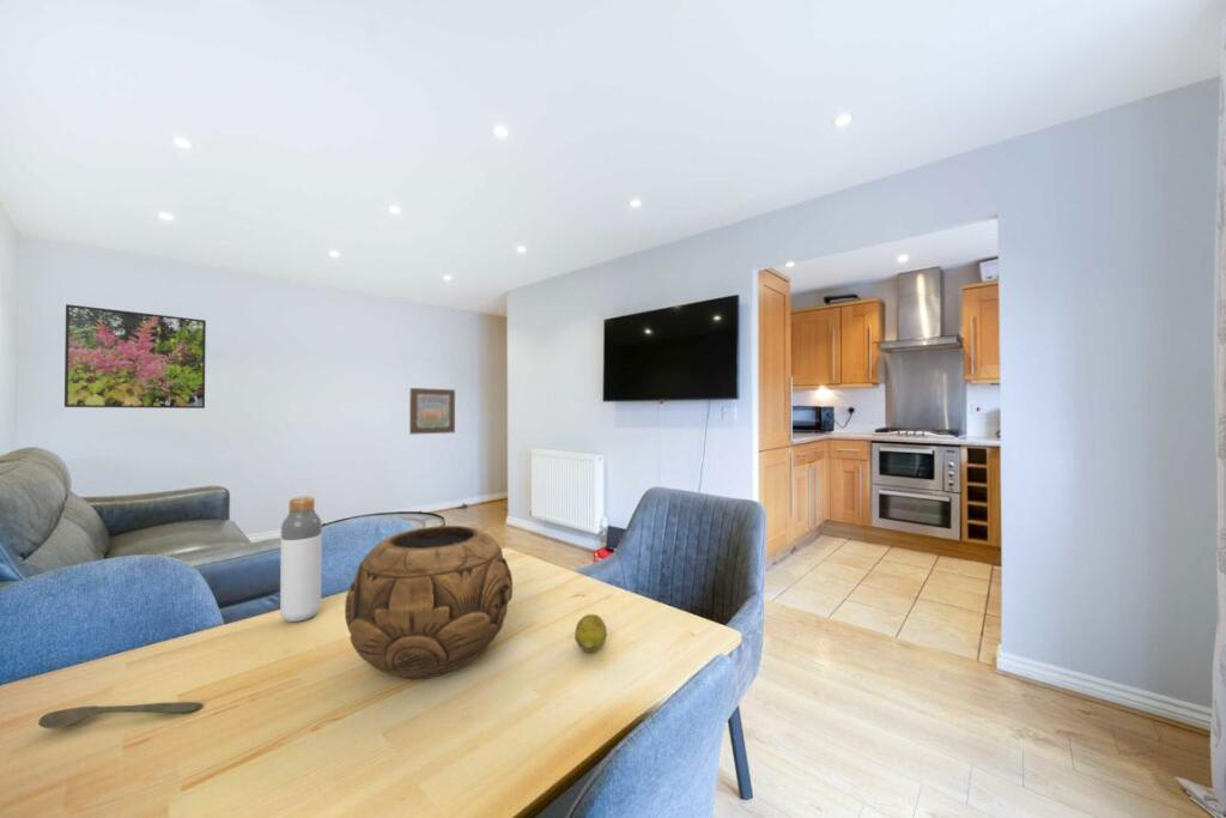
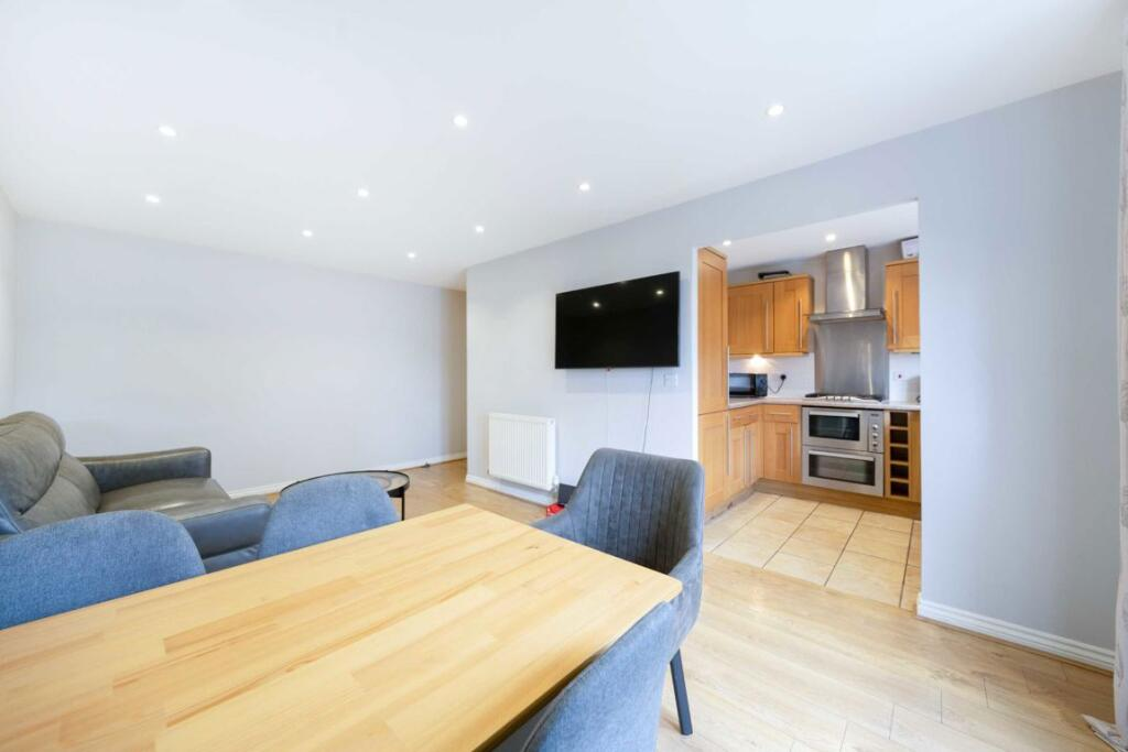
- wall art [408,387,456,436]
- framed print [63,303,207,410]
- decorative bowl [344,525,514,680]
- fruit [573,613,608,654]
- spoon [37,701,204,729]
- bottle [279,496,323,623]
